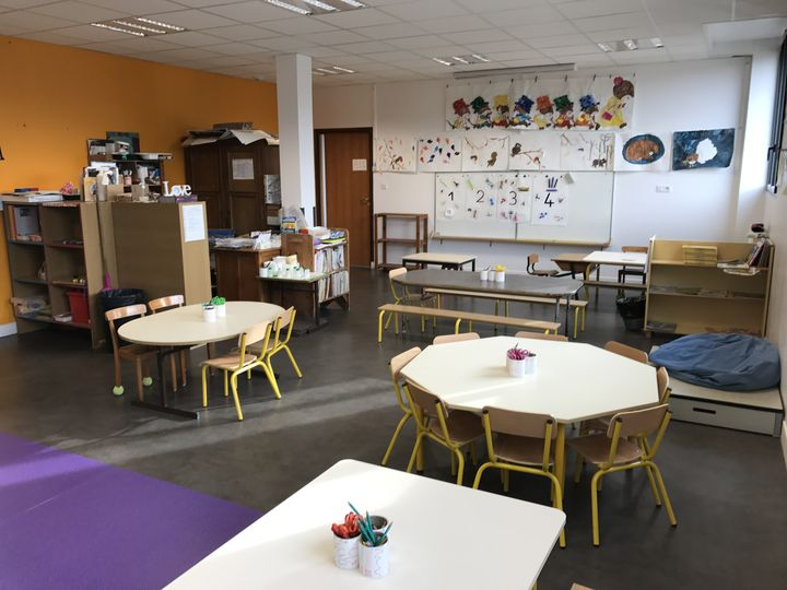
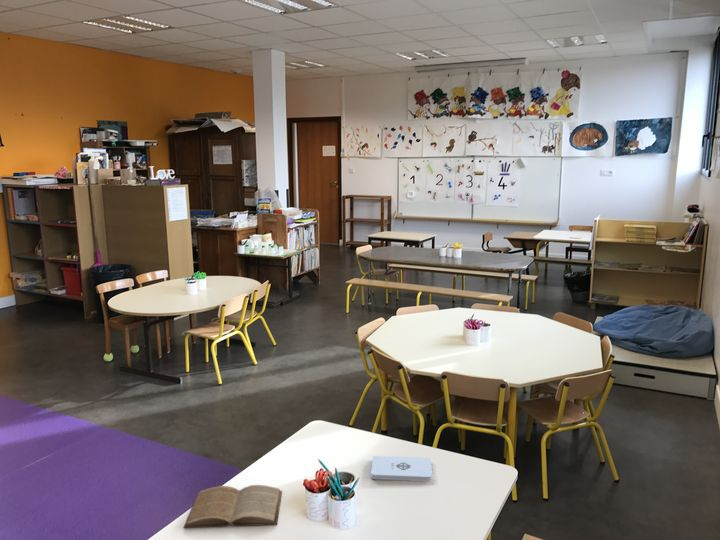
+ notepad [370,455,433,482]
+ book [183,484,283,529]
